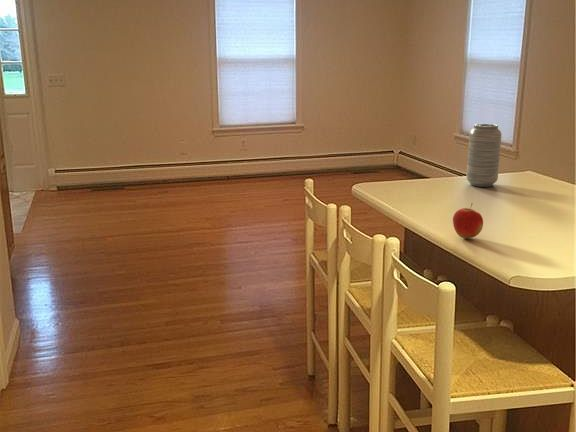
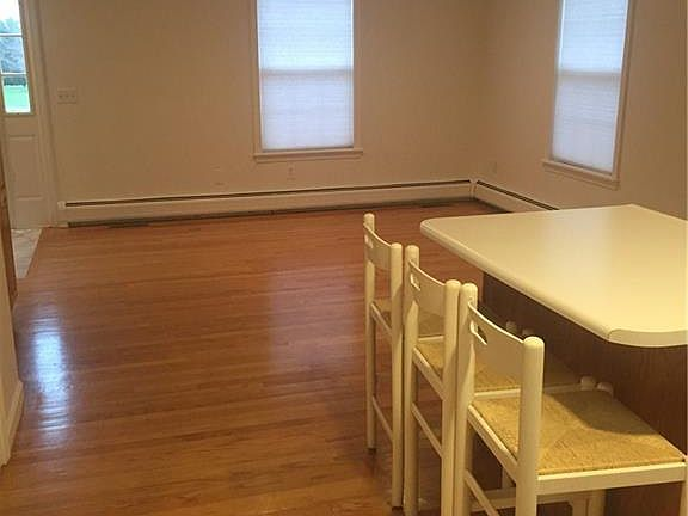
- apple [452,203,484,239]
- vase [465,123,502,188]
